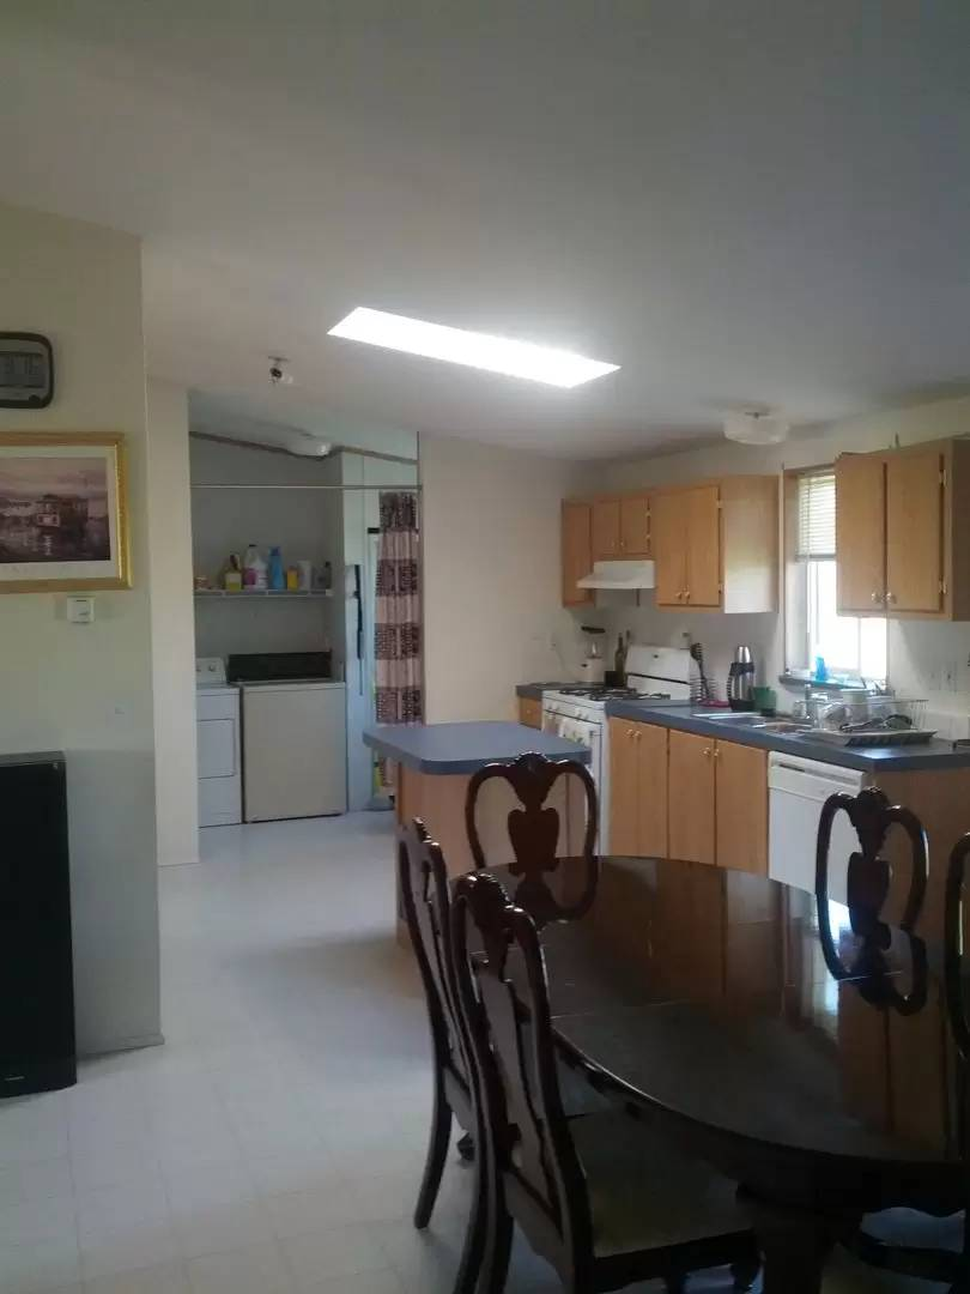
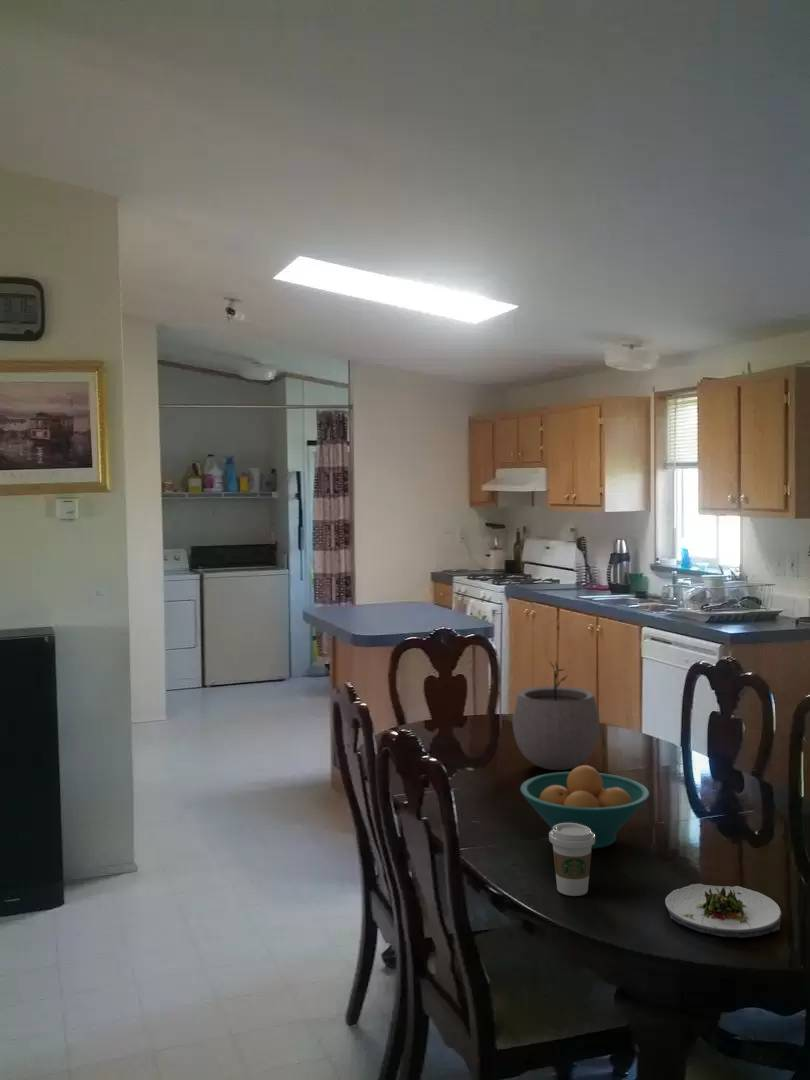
+ plant pot [512,660,601,771]
+ fruit bowl [519,764,651,850]
+ coffee cup [548,823,595,897]
+ salad plate [664,883,783,939]
